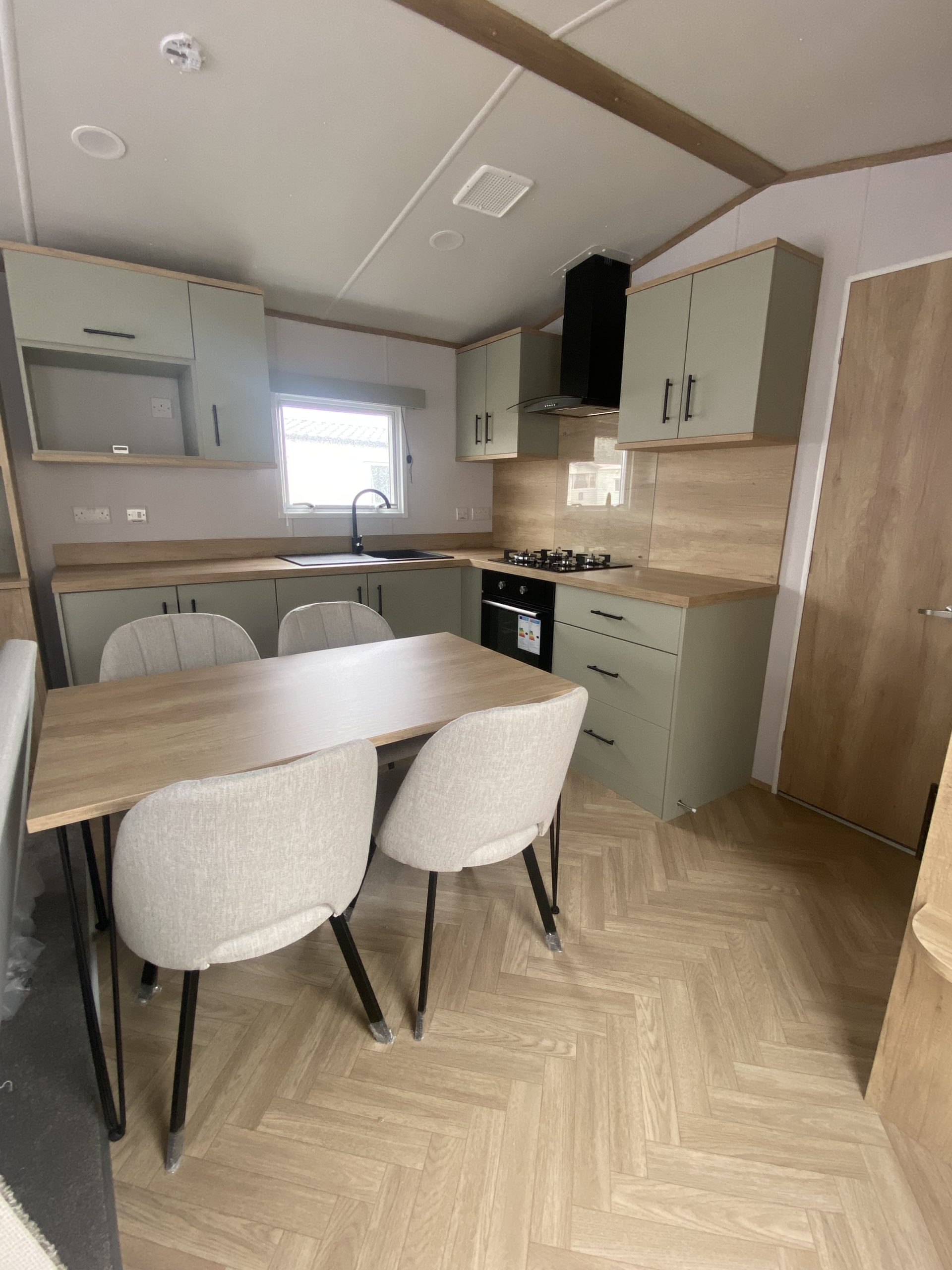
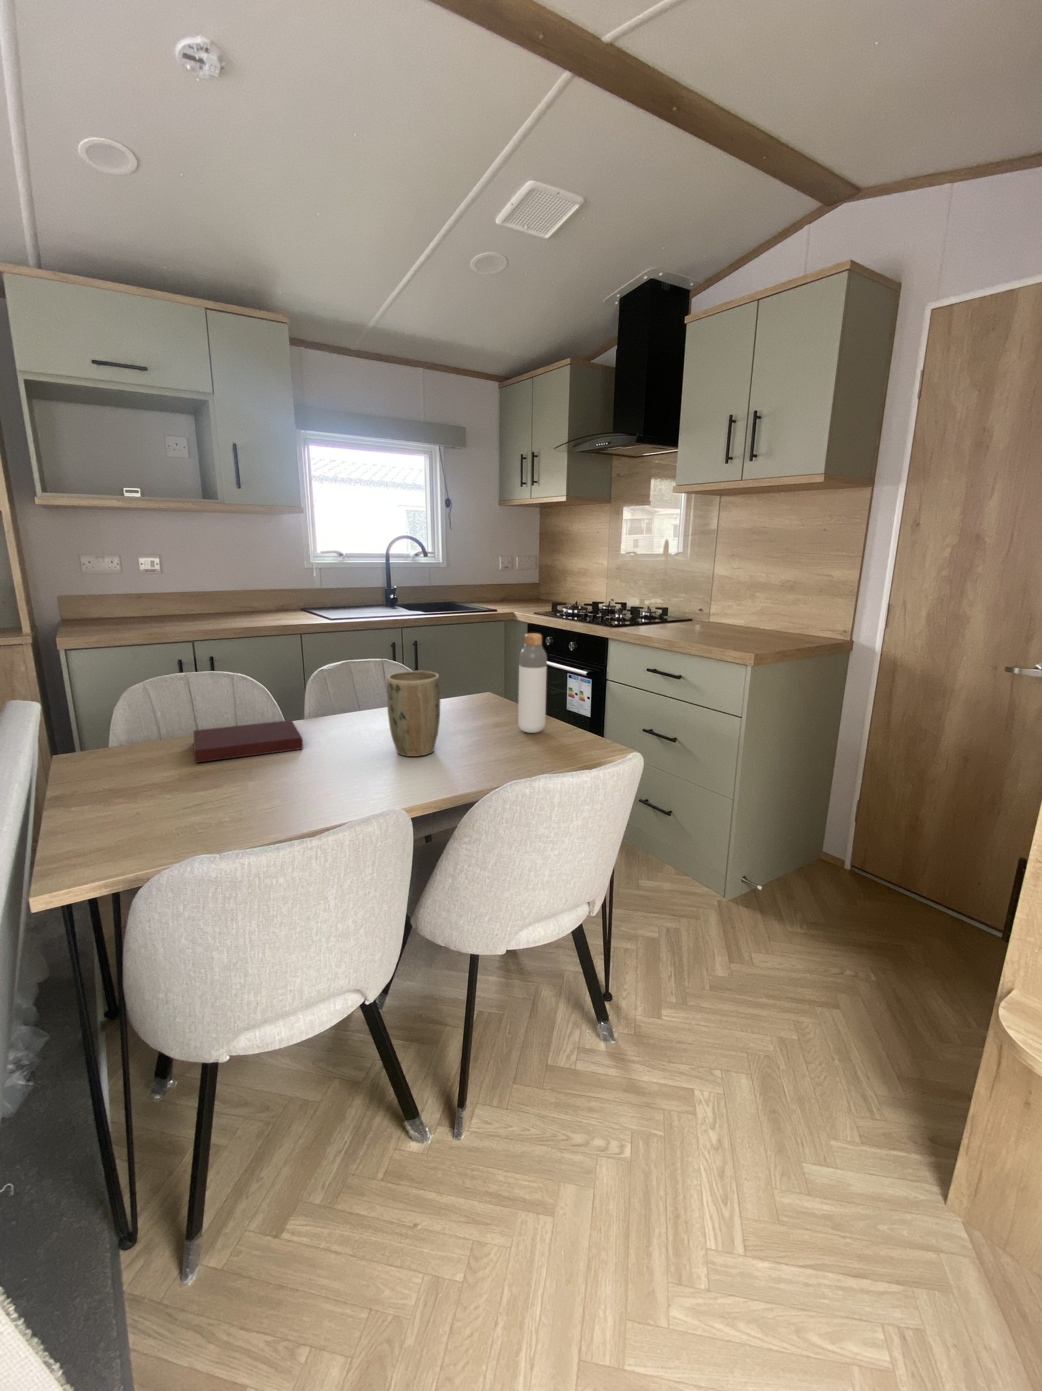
+ plant pot [386,670,441,757]
+ notebook [193,720,303,763]
+ bottle [518,632,547,734]
